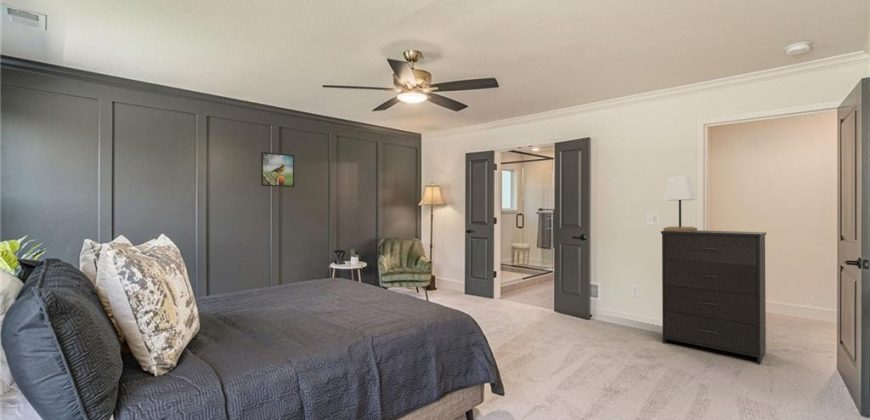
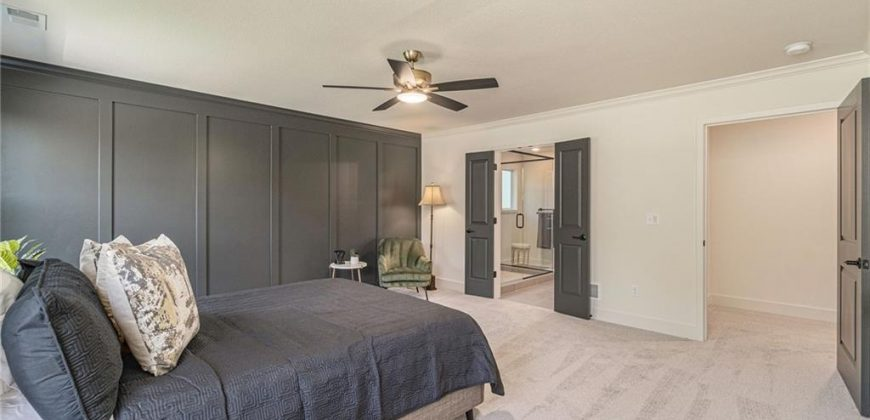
- lamp [662,175,698,232]
- dresser [660,229,767,365]
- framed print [260,151,295,188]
